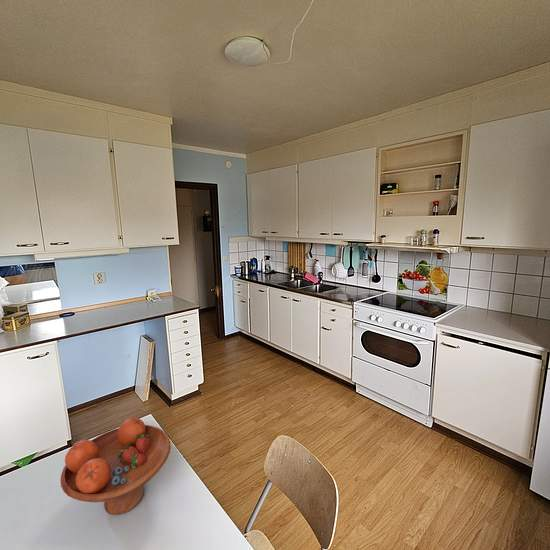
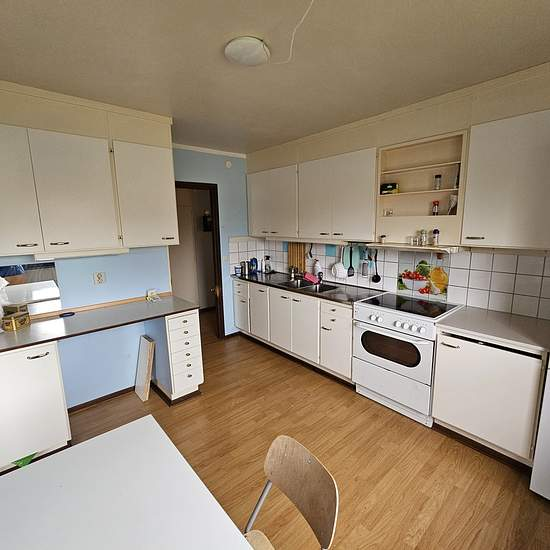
- fruit bowl [60,416,172,516]
